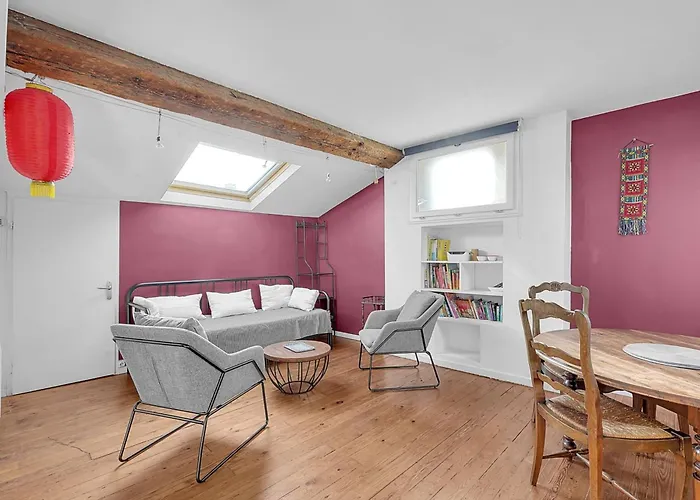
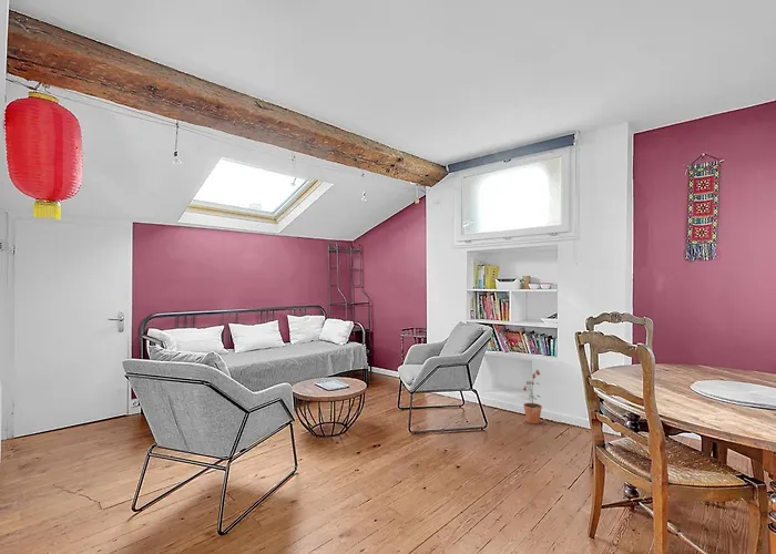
+ potted plant [522,369,543,424]
